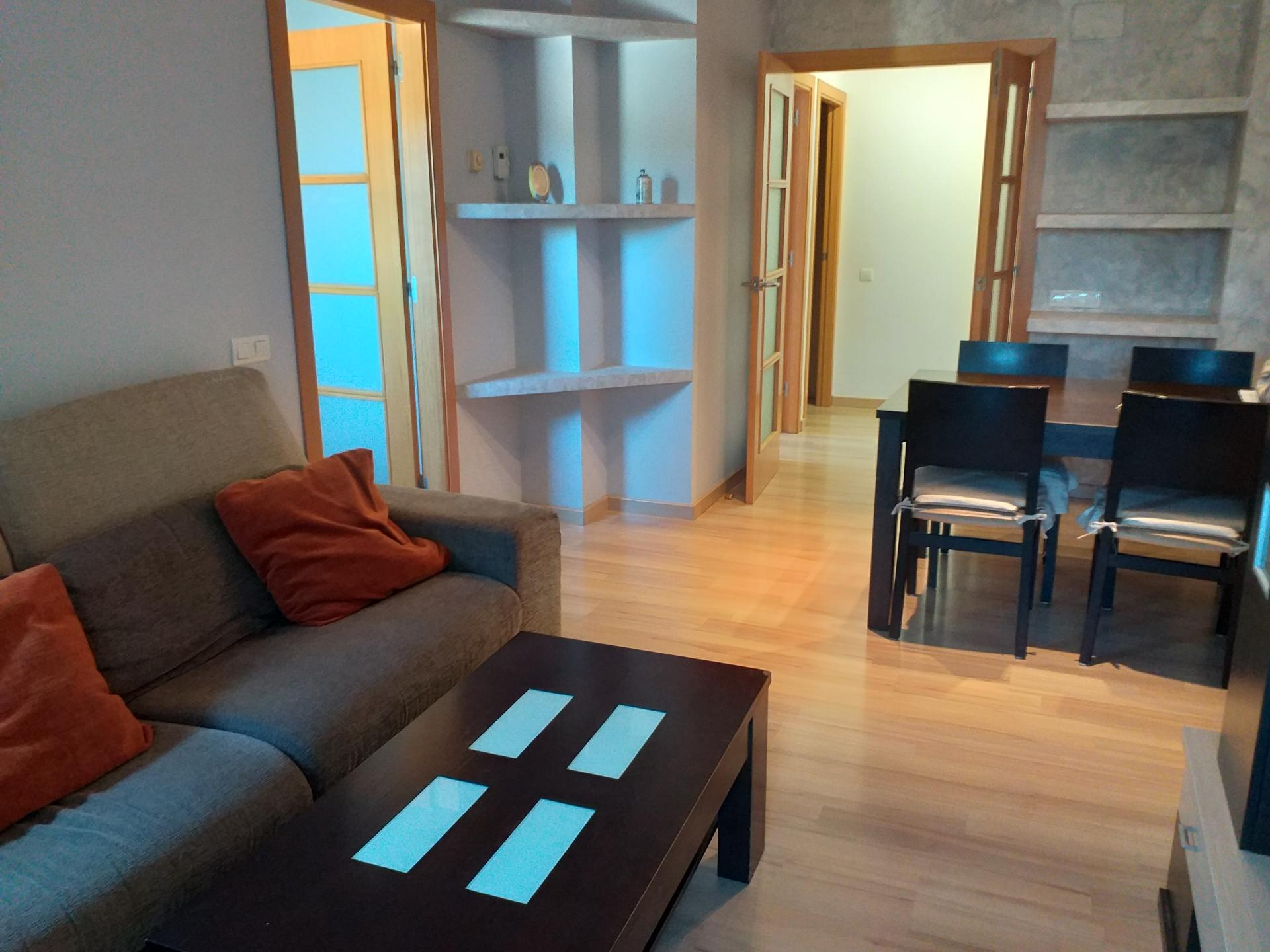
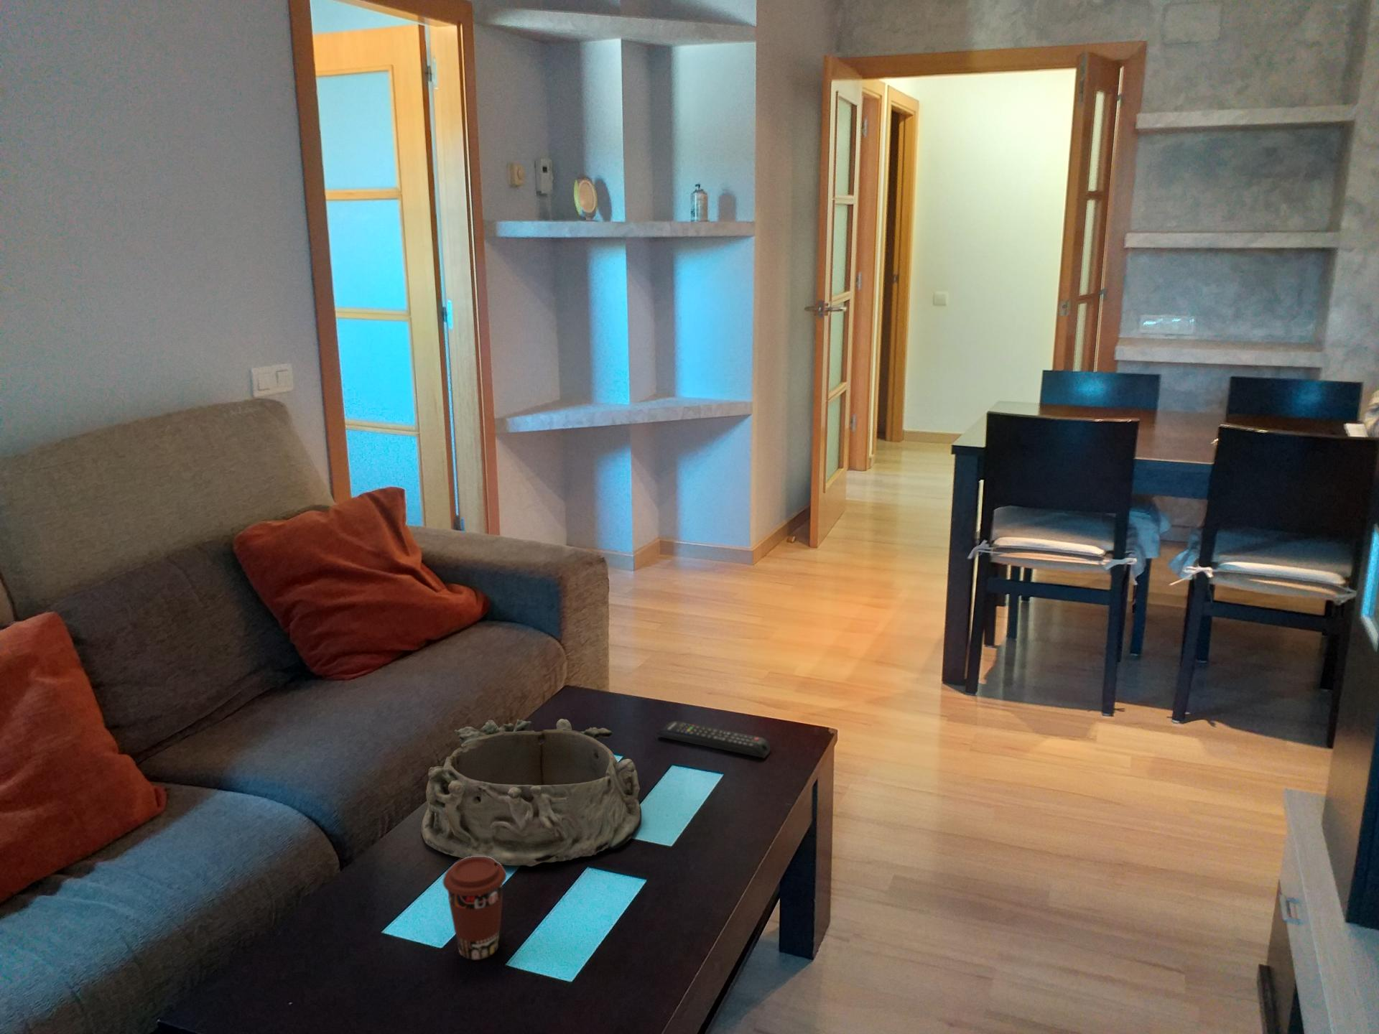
+ remote control [657,720,771,758]
+ coffee cup [442,856,507,960]
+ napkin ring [420,718,642,868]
